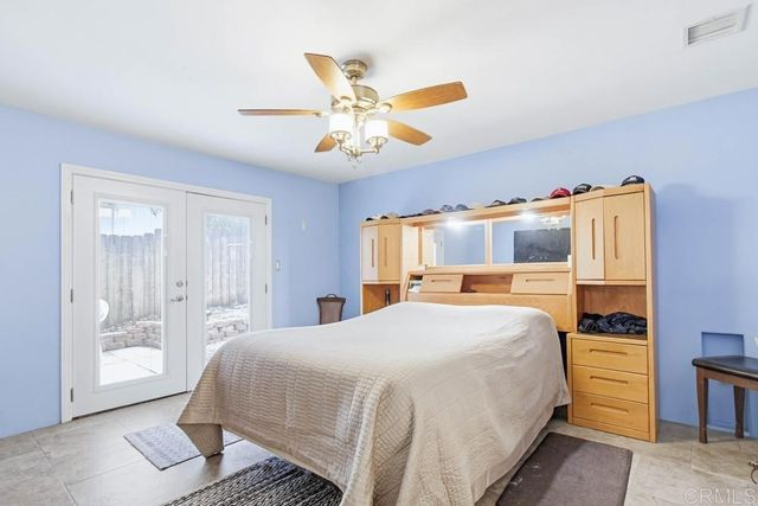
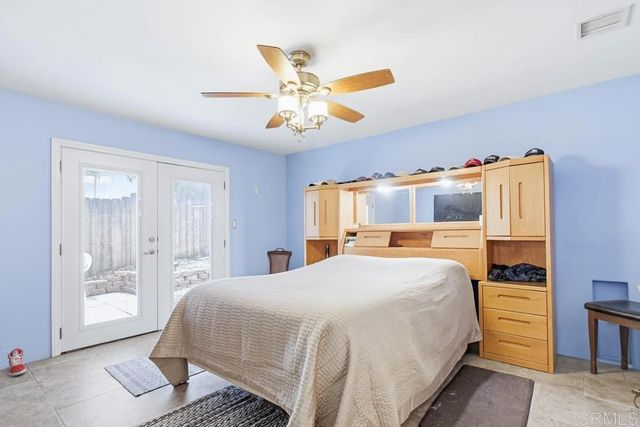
+ sneaker [7,347,27,377]
